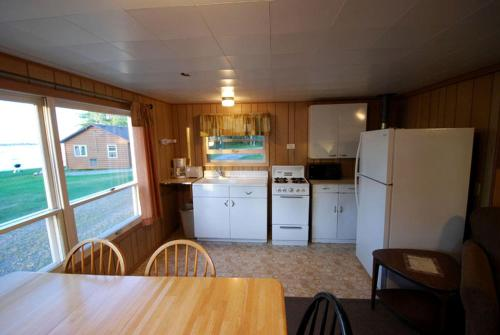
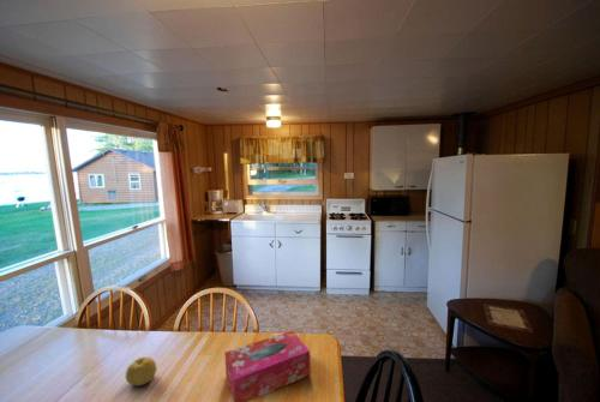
+ fruit [125,356,157,386]
+ tissue box [223,329,312,402]
